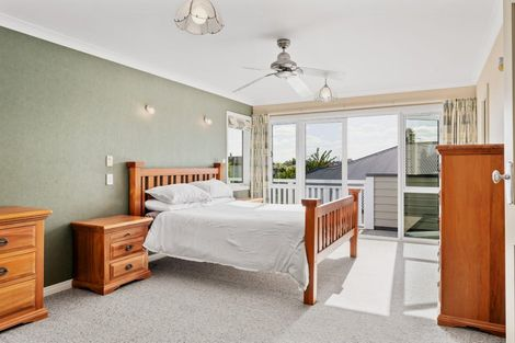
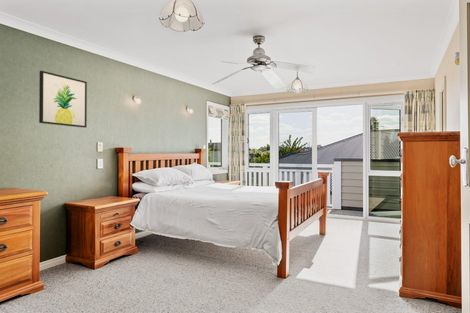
+ wall art [38,70,88,129]
